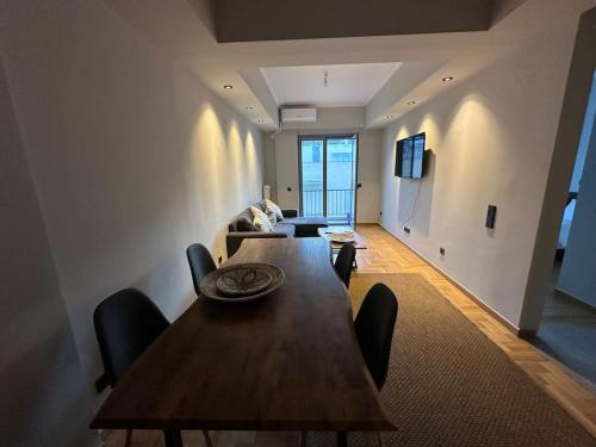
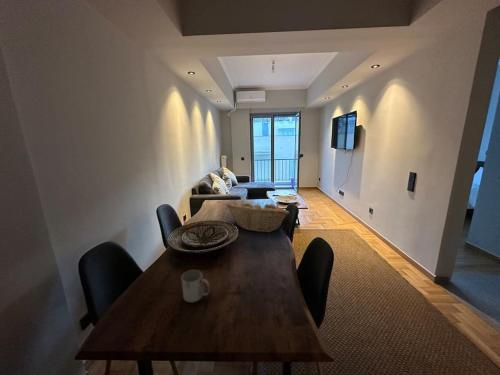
+ fruit basket [224,201,290,233]
+ mug [180,269,211,303]
